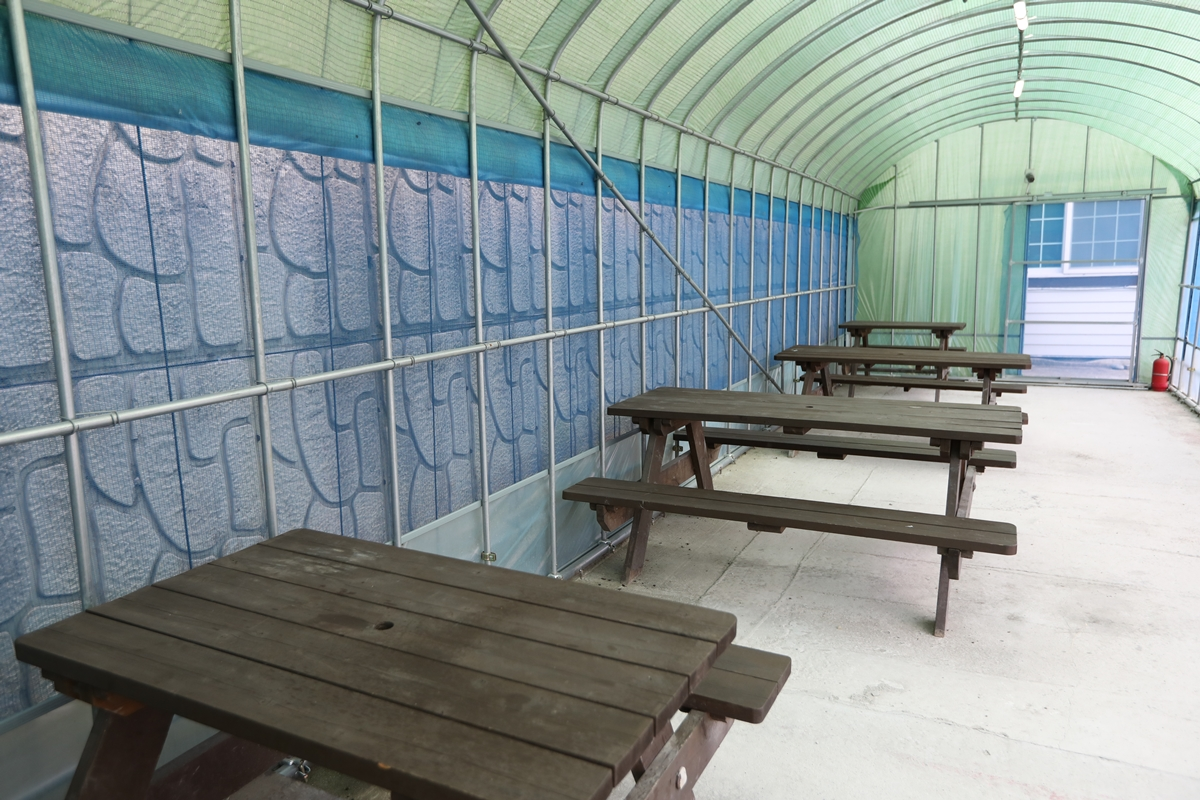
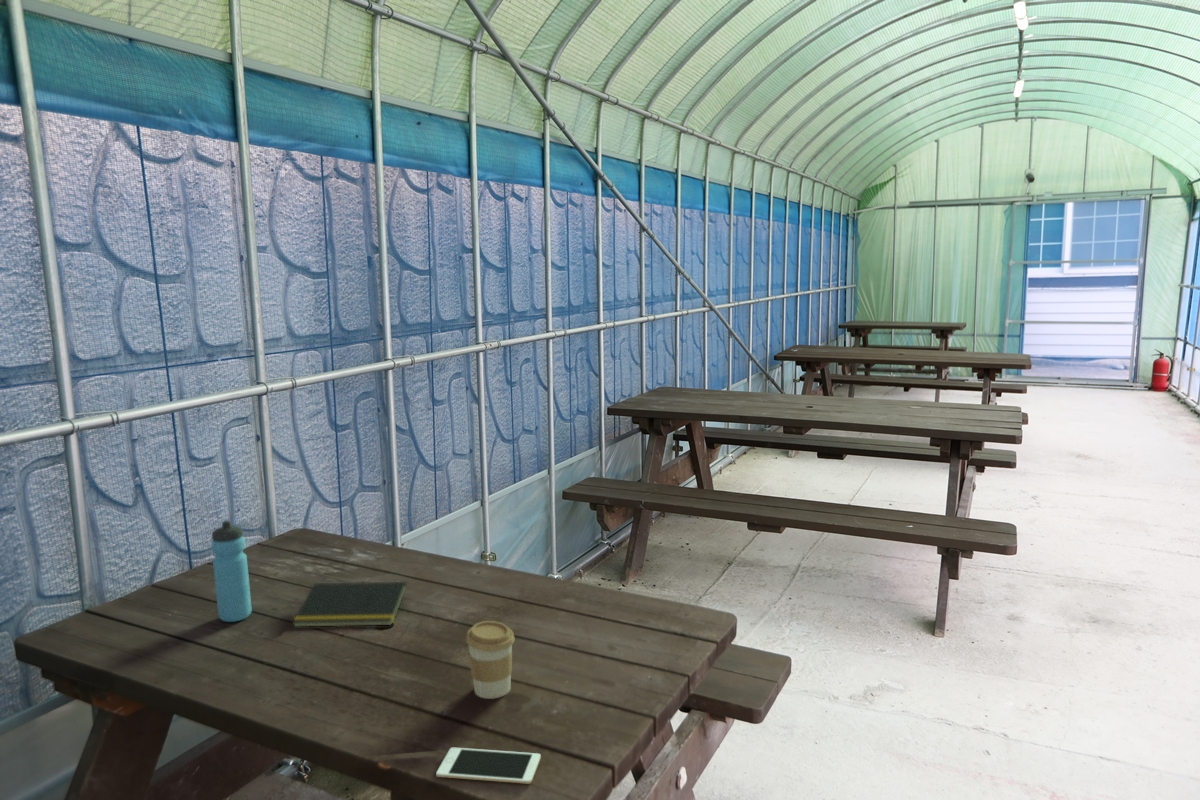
+ water bottle [210,520,253,623]
+ coffee cup [465,620,515,700]
+ notepad [291,581,408,627]
+ cell phone [435,747,542,785]
